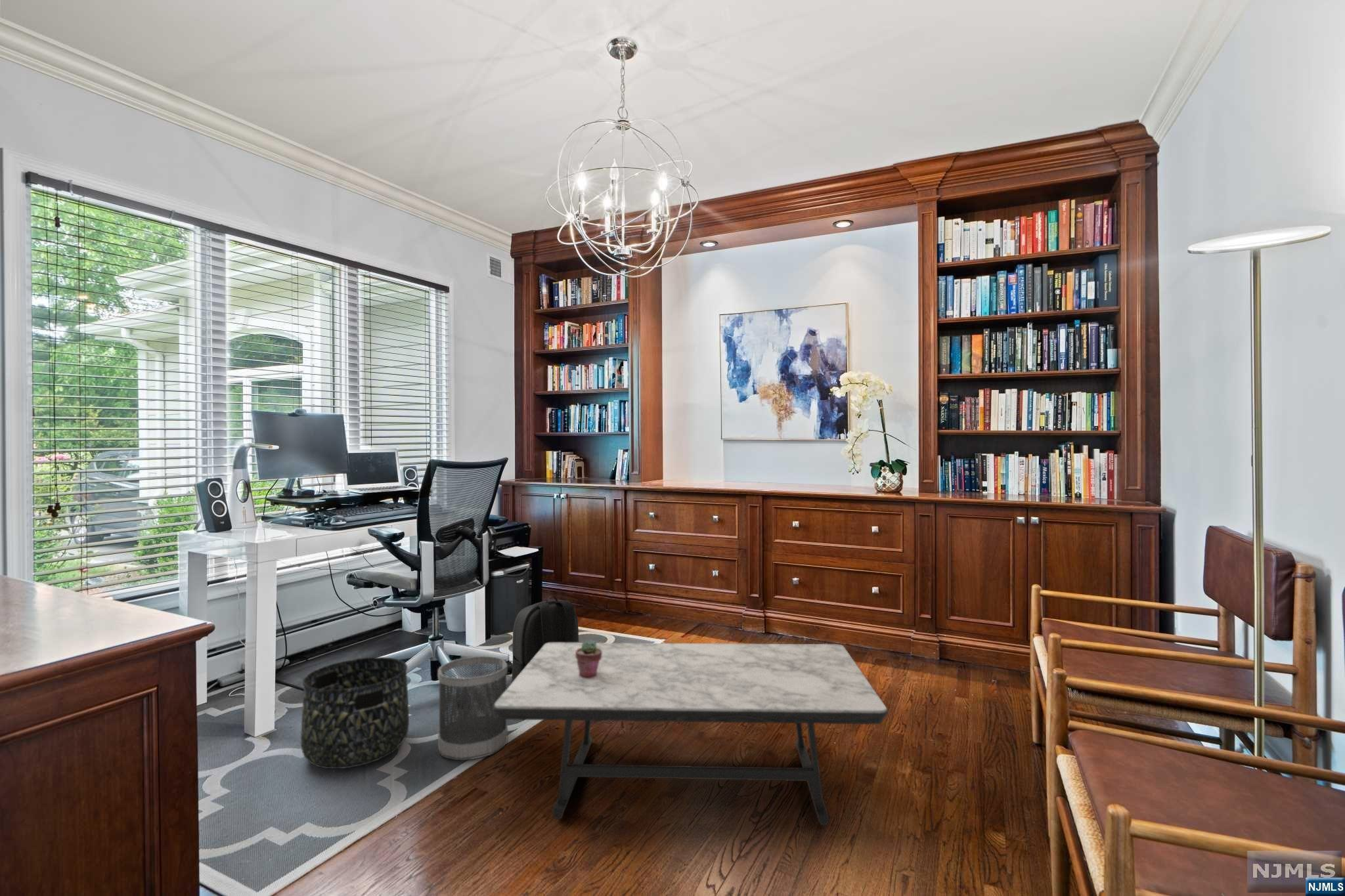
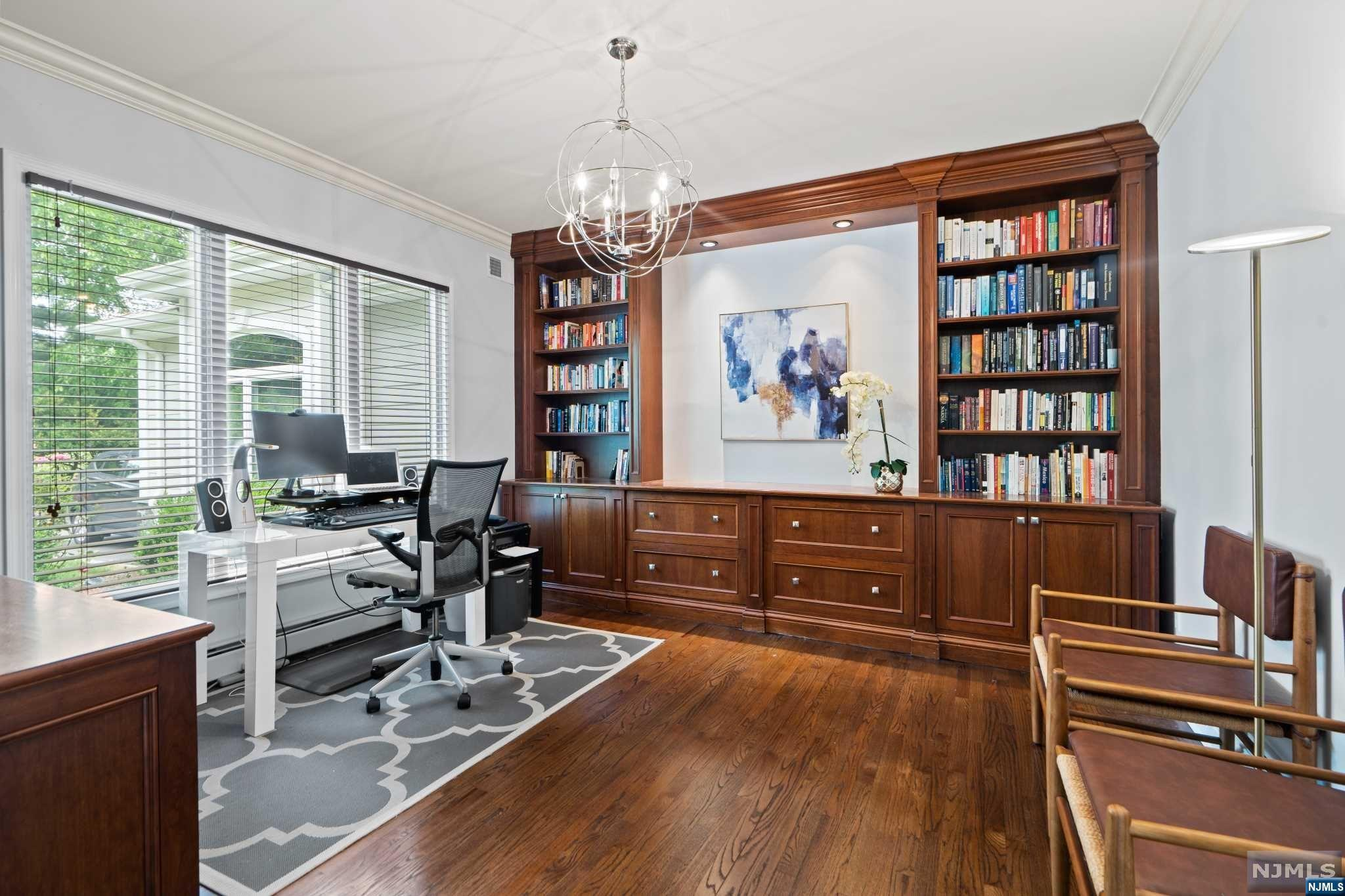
- potted succulent [575,639,602,678]
- basket [300,656,410,769]
- backpack [512,595,579,683]
- wastebasket [437,655,508,761]
- coffee table [493,642,889,826]
